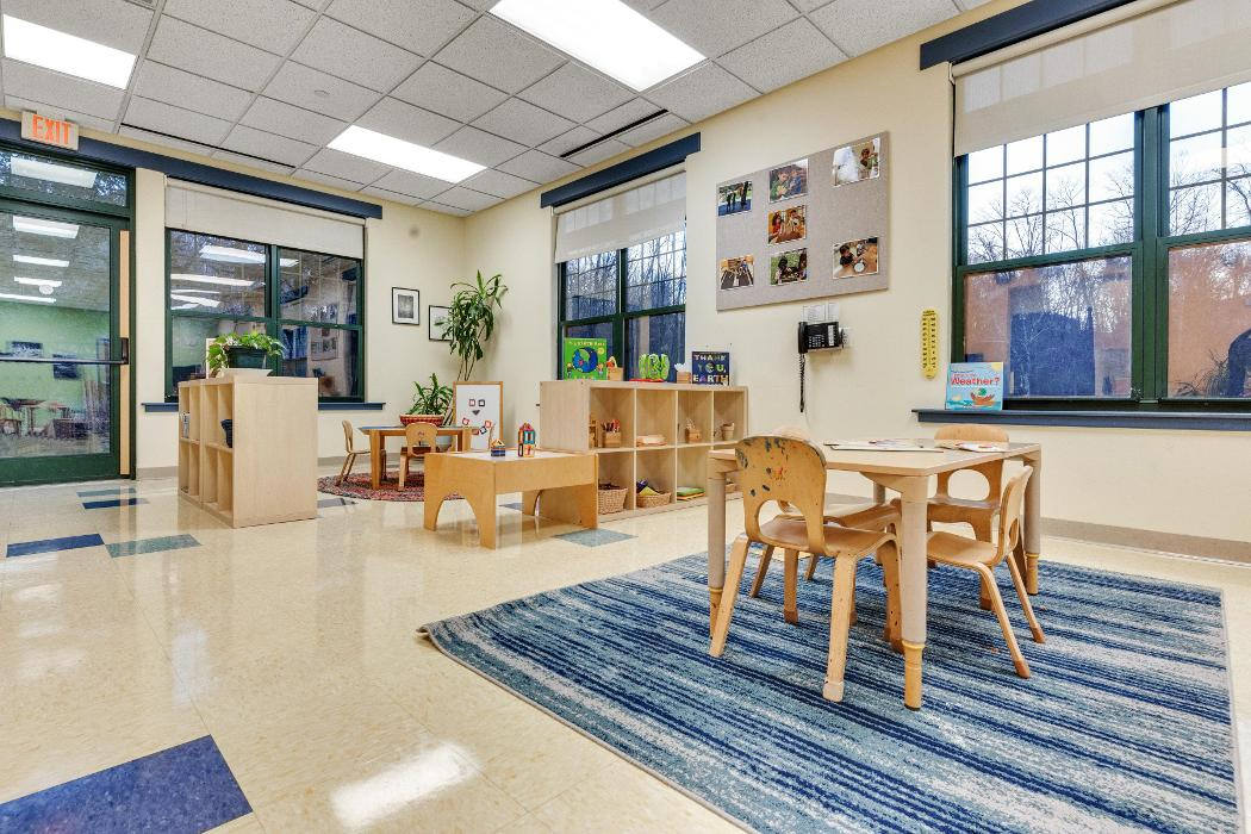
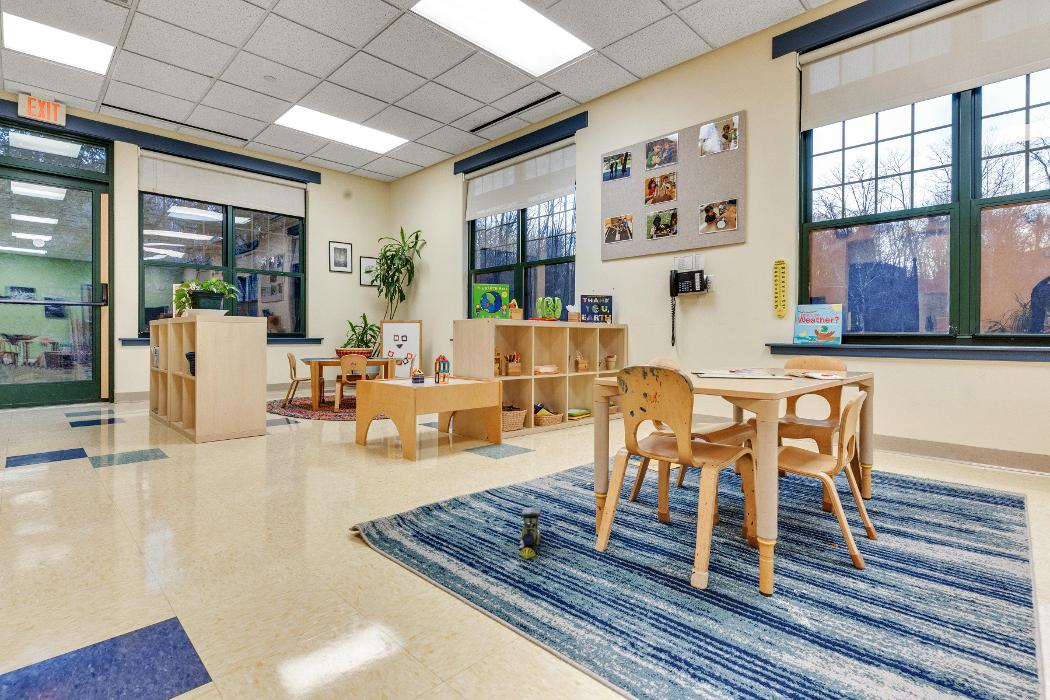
+ toy train [518,507,543,560]
